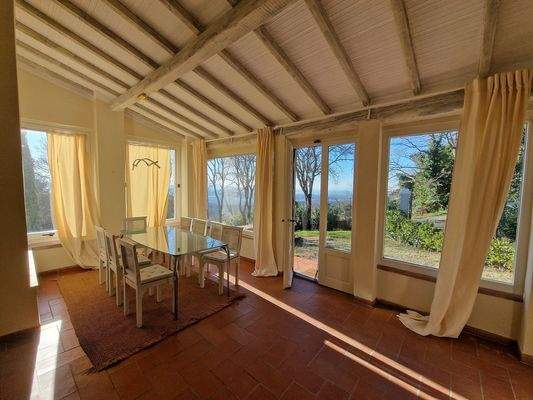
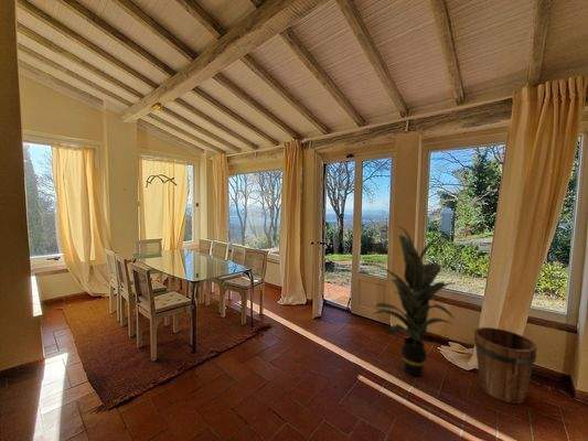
+ bucket [473,326,538,405]
+ indoor plant [363,225,461,377]
